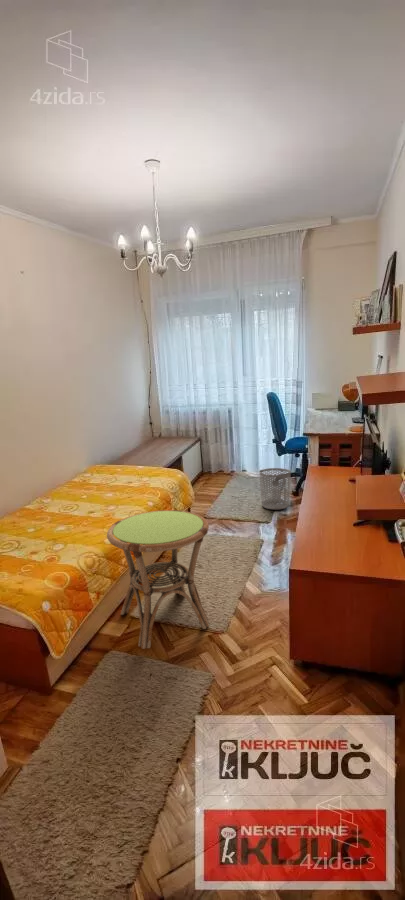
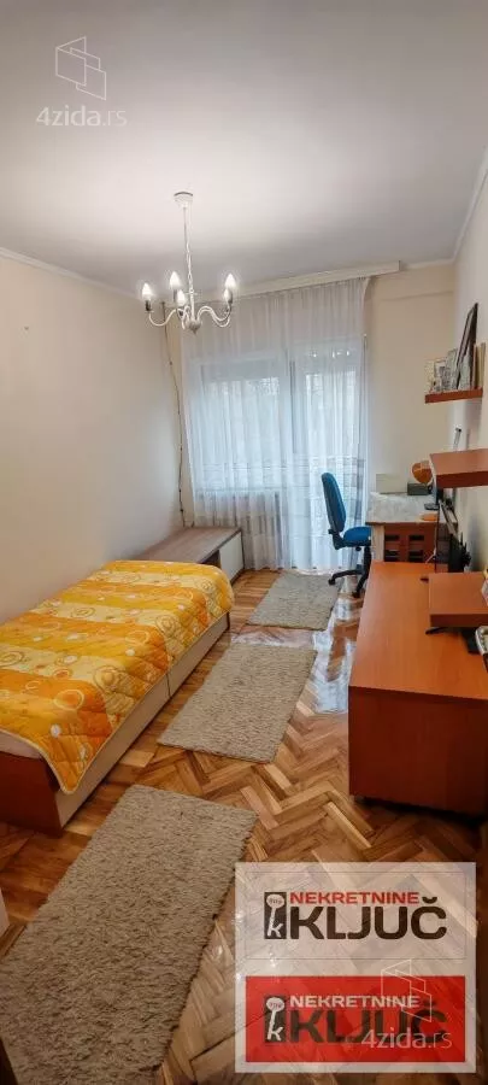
- waste bin [259,467,291,510]
- side table [106,509,210,650]
